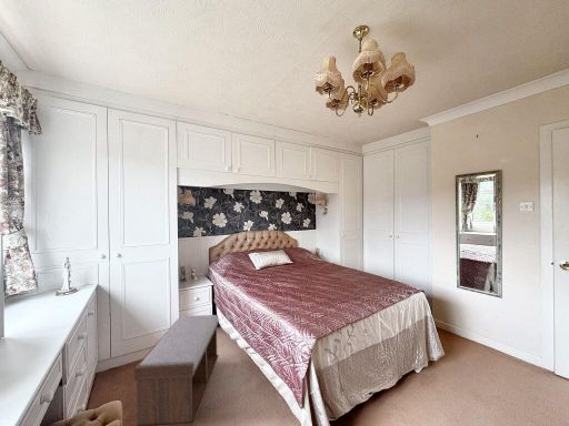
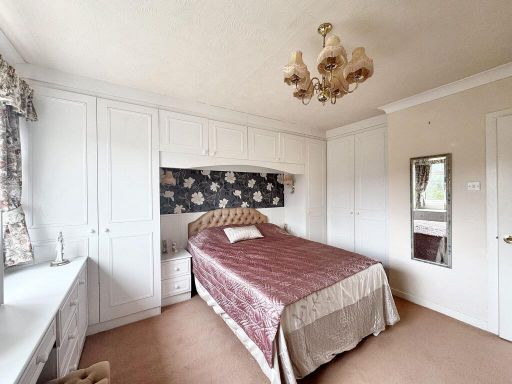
- bench [133,314,220,426]
